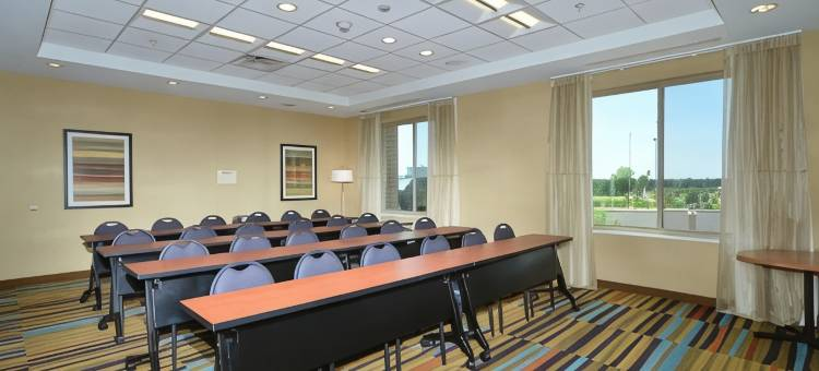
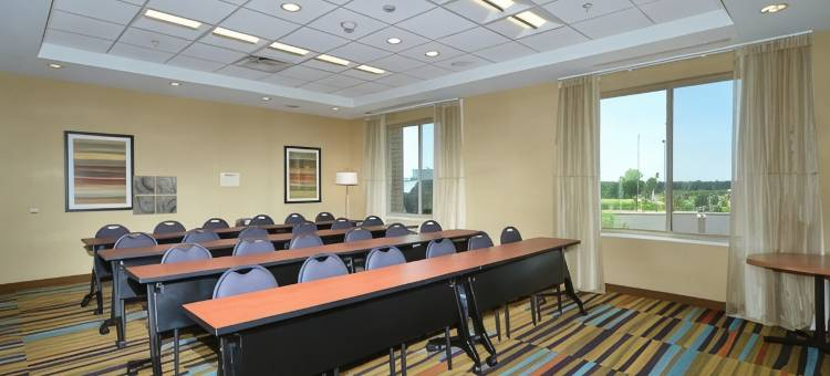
+ wall art [132,175,178,216]
